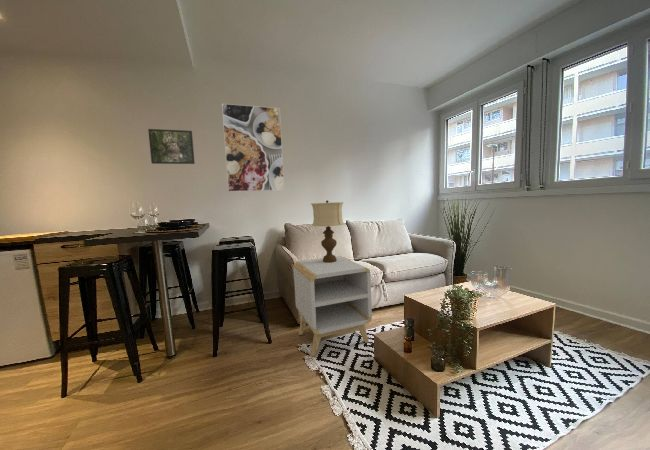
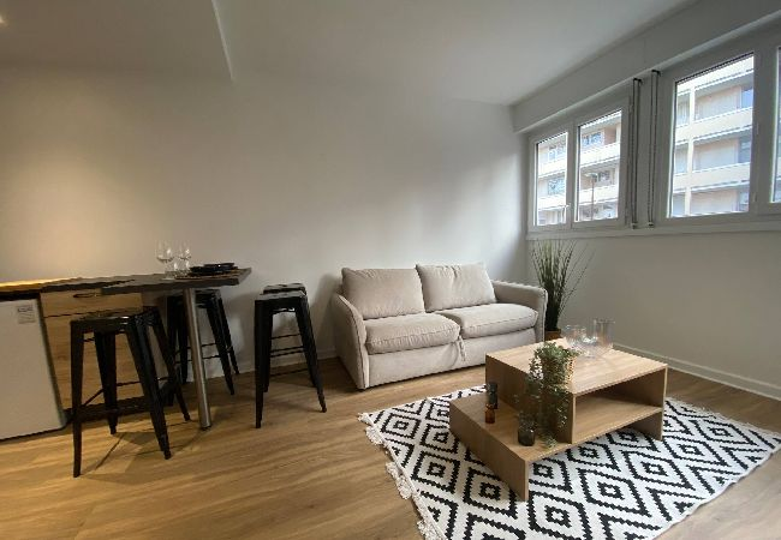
- side table [293,255,373,357]
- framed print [147,128,196,165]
- table lamp [310,200,346,263]
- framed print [221,103,285,193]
